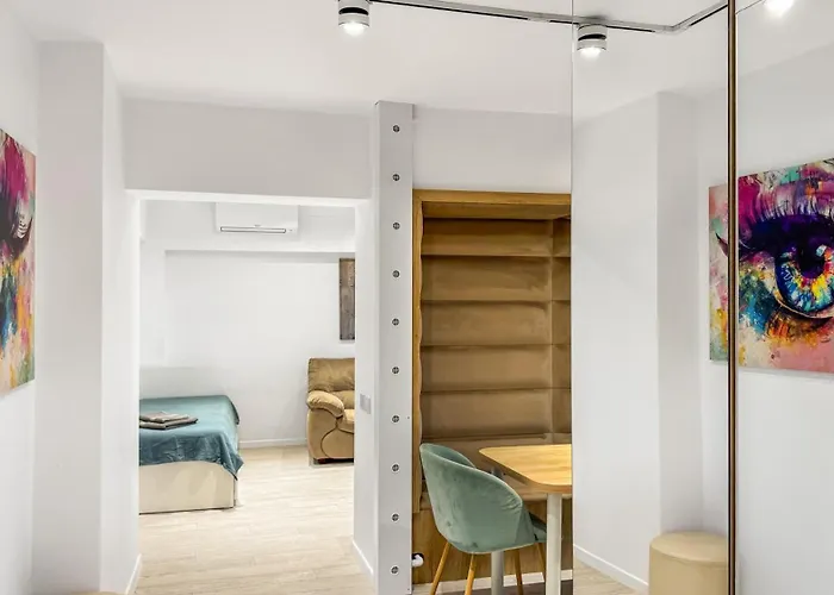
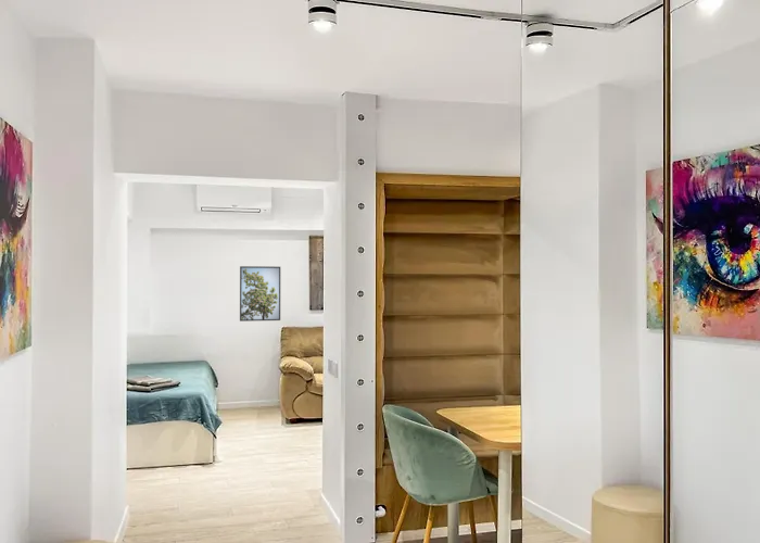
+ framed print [239,265,281,323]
